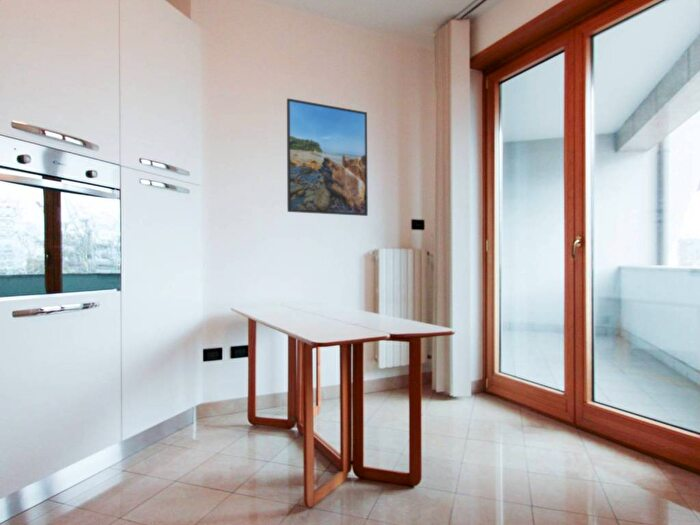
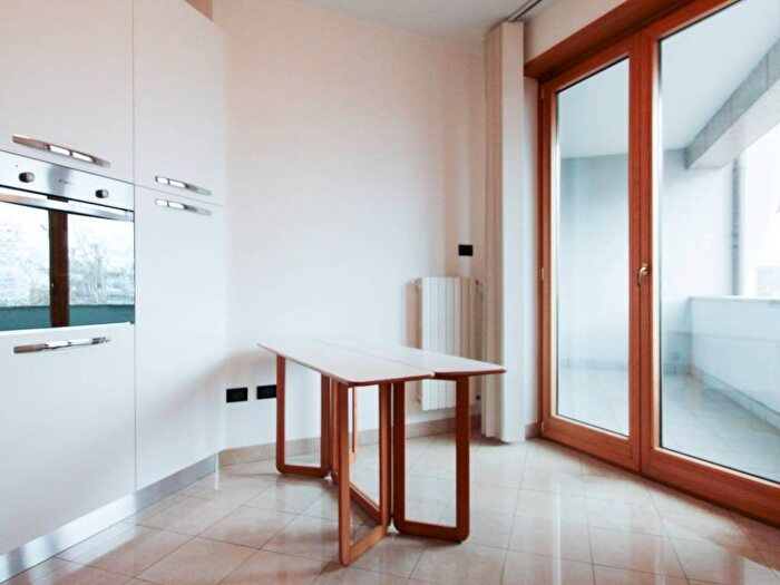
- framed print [286,97,369,217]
